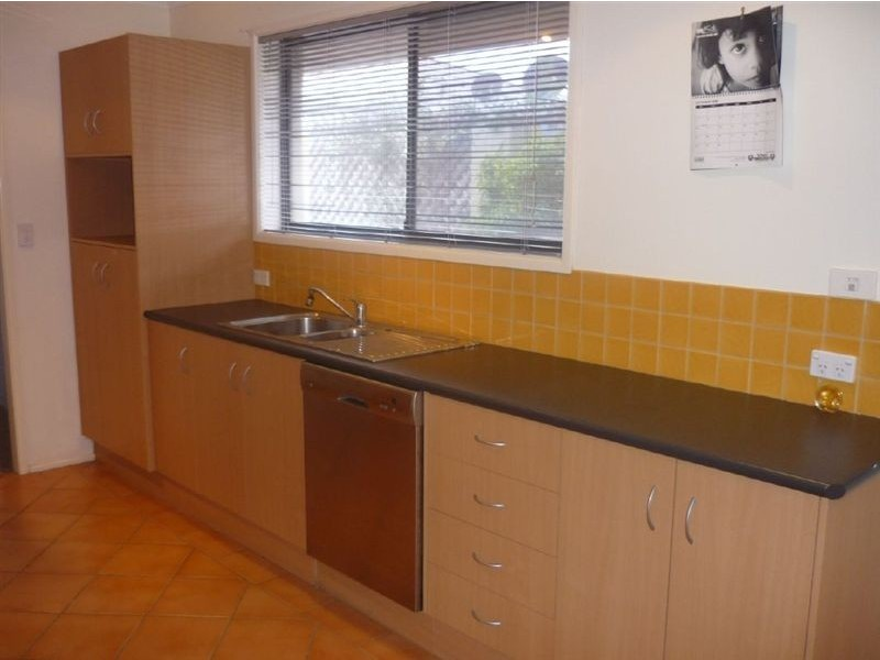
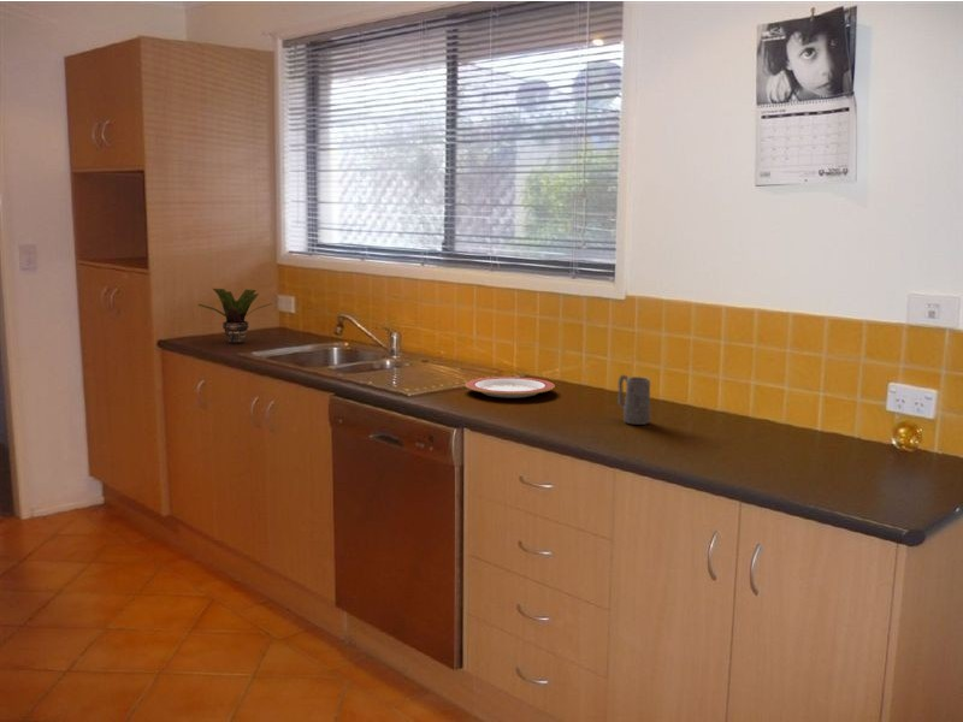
+ plate [465,375,556,400]
+ potted plant [197,288,273,345]
+ mug [616,373,652,426]
